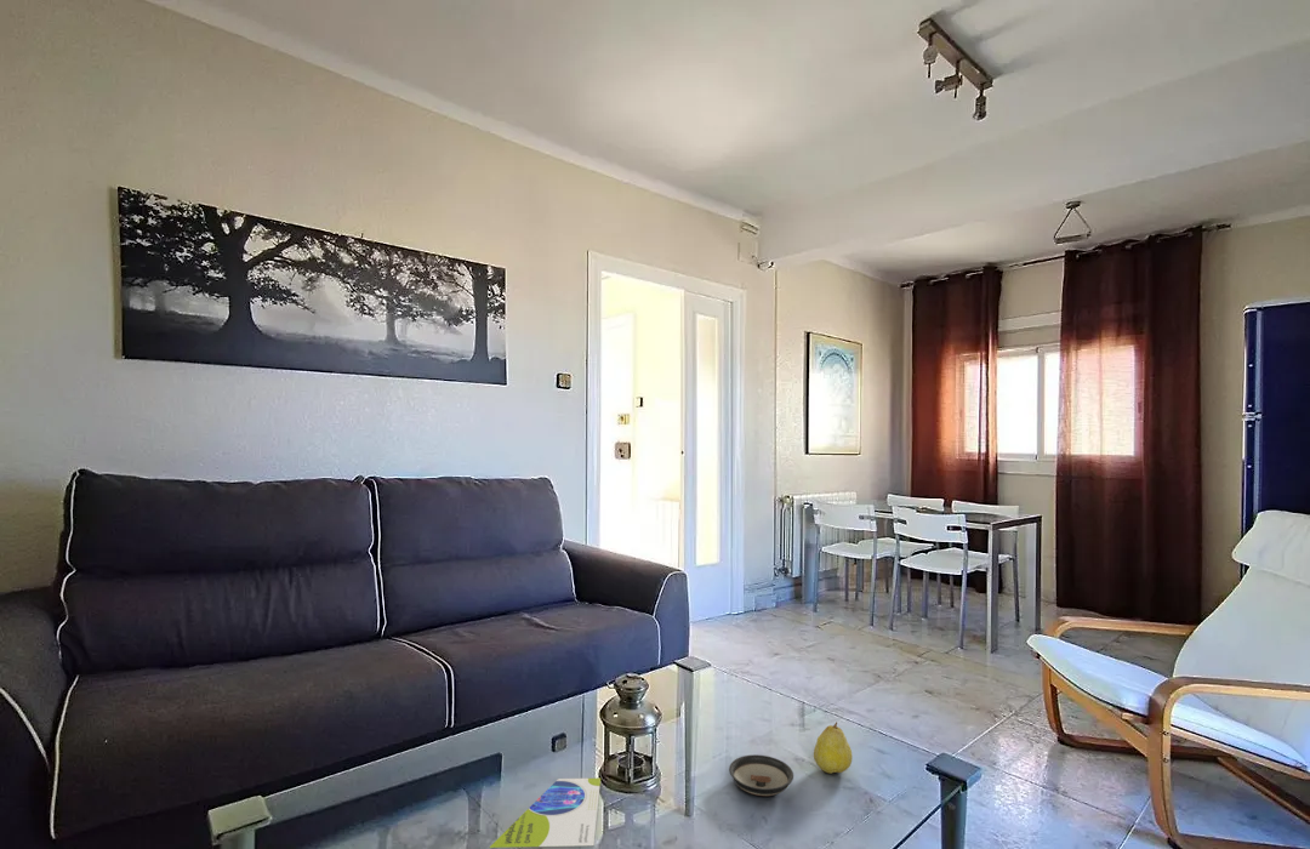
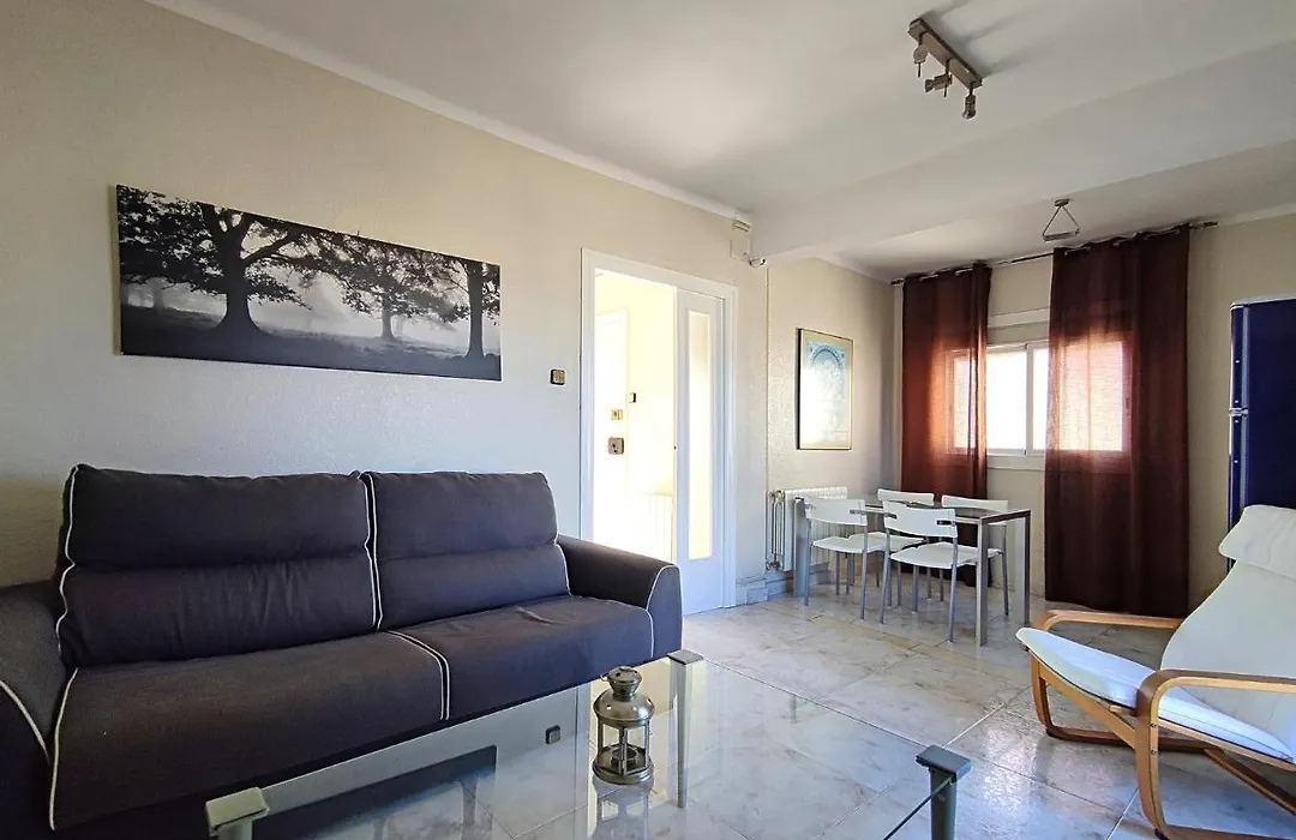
- saucer [728,753,794,797]
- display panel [489,777,602,849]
- fruit [813,720,854,775]
